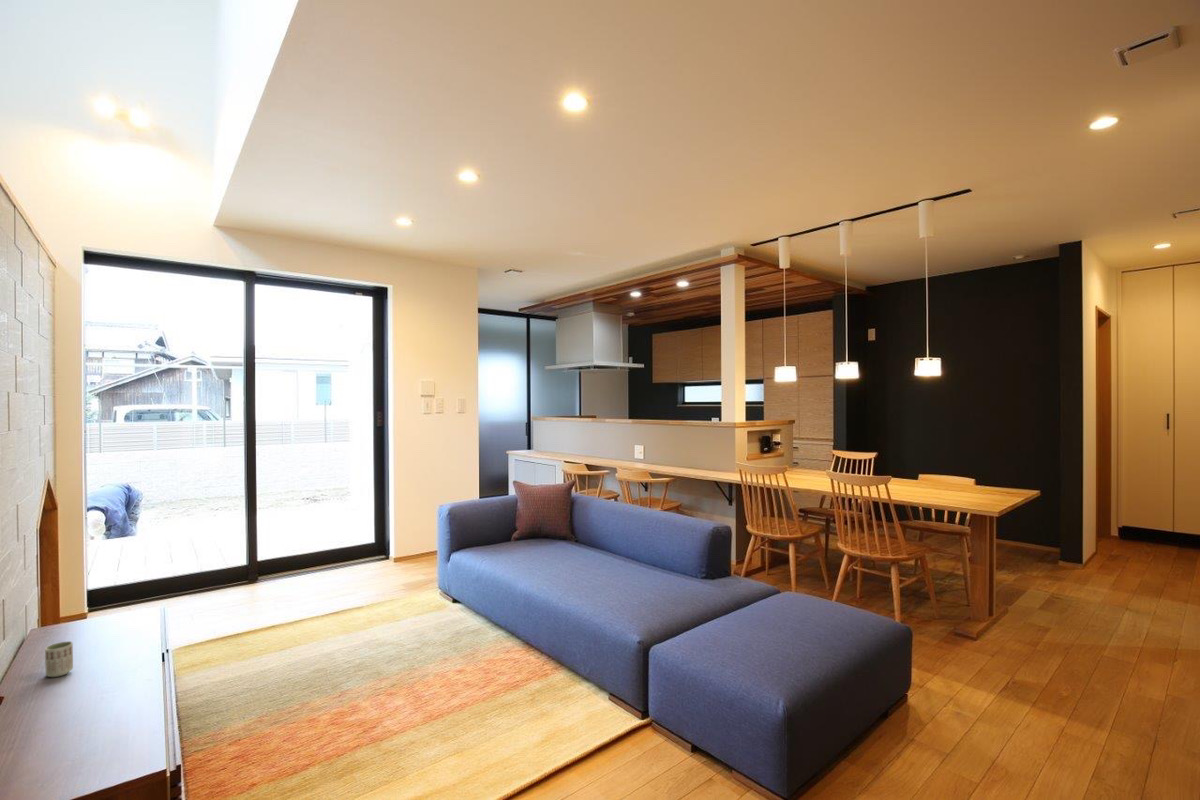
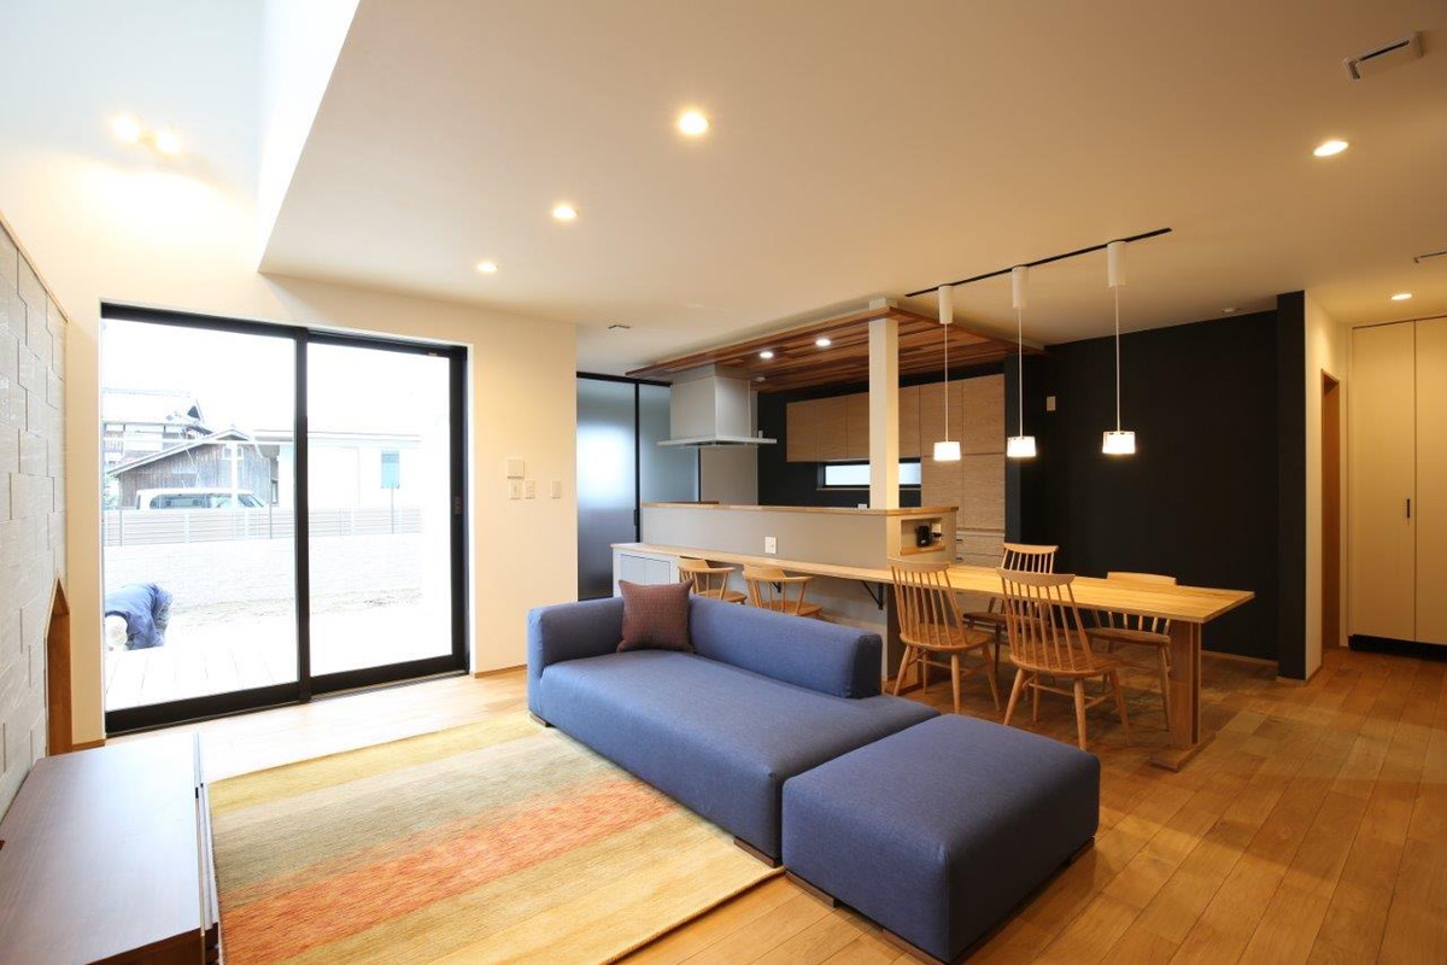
- cup [44,640,74,678]
